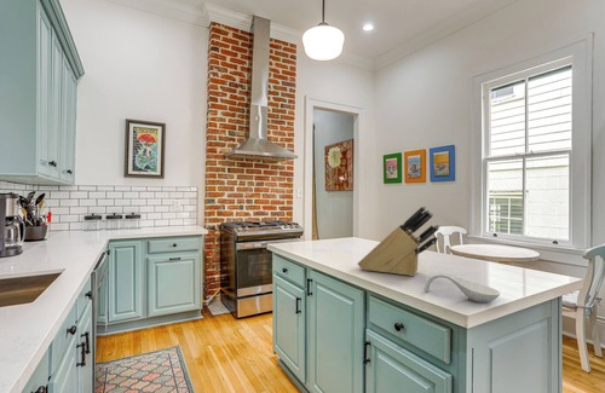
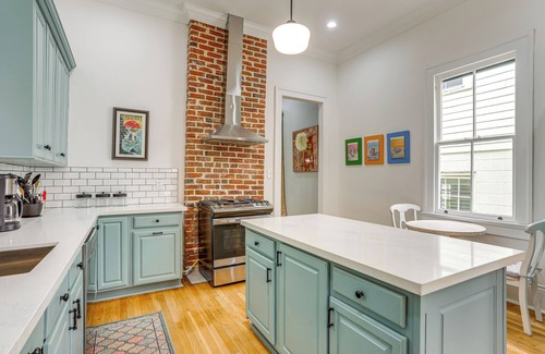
- knife block [357,206,440,277]
- spoon rest [424,272,501,304]
